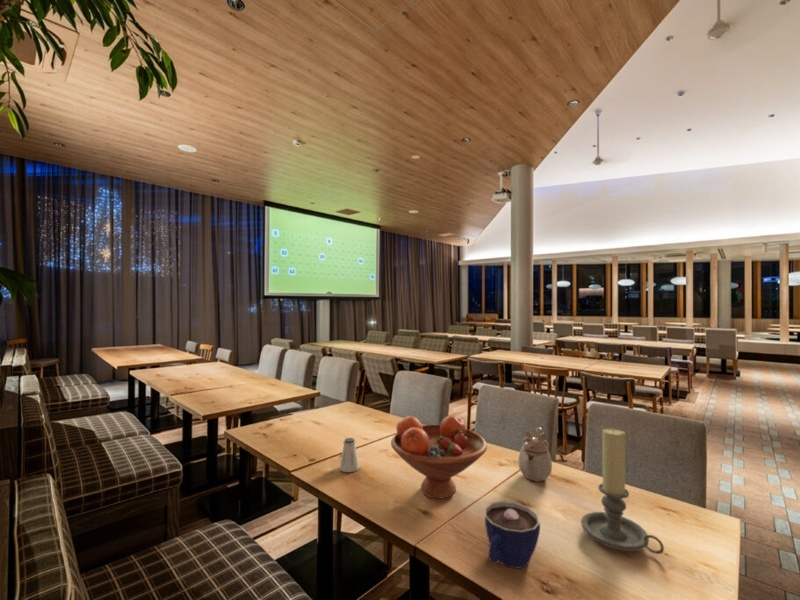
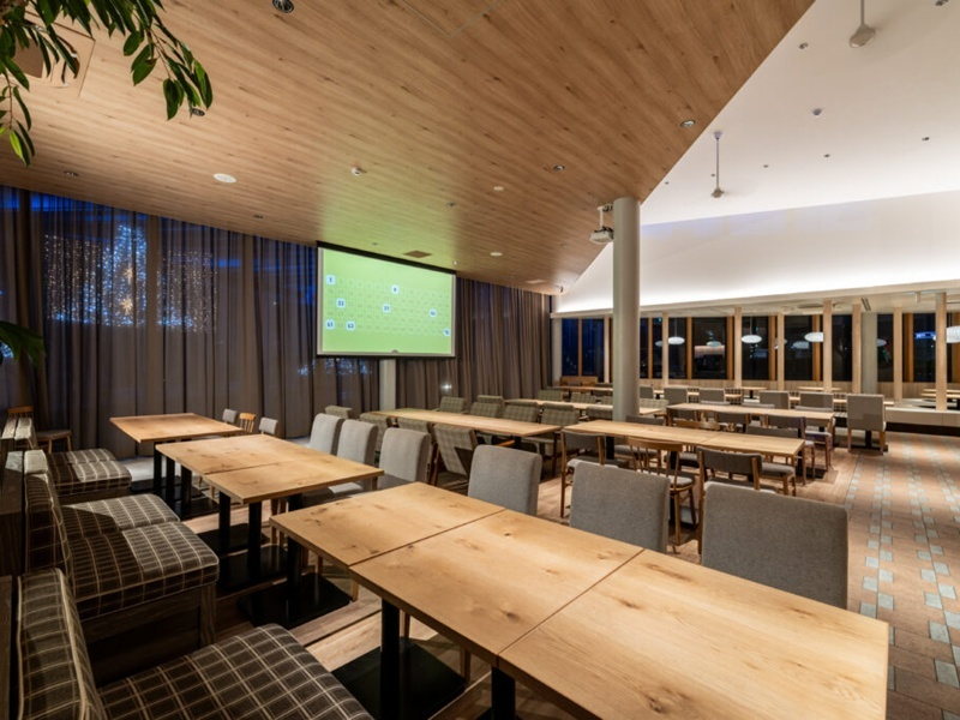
- cup [483,500,541,569]
- teapot [517,426,553,483]
- fruit bowl [390,415,488,500]
- saltshaker [338,437,361,473]
- candle holder [580,427,665,555]
